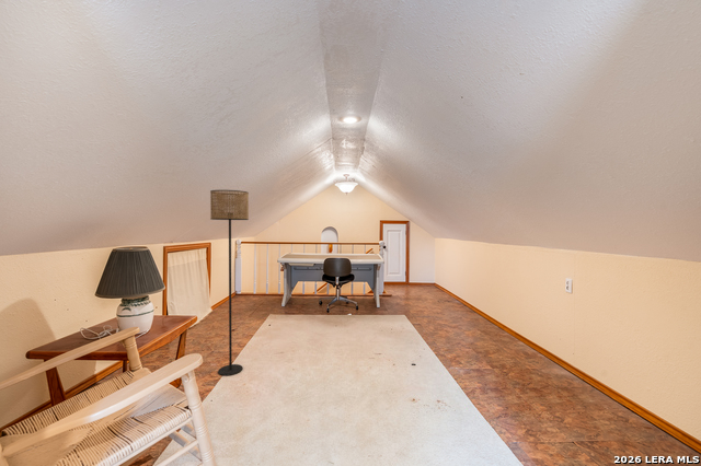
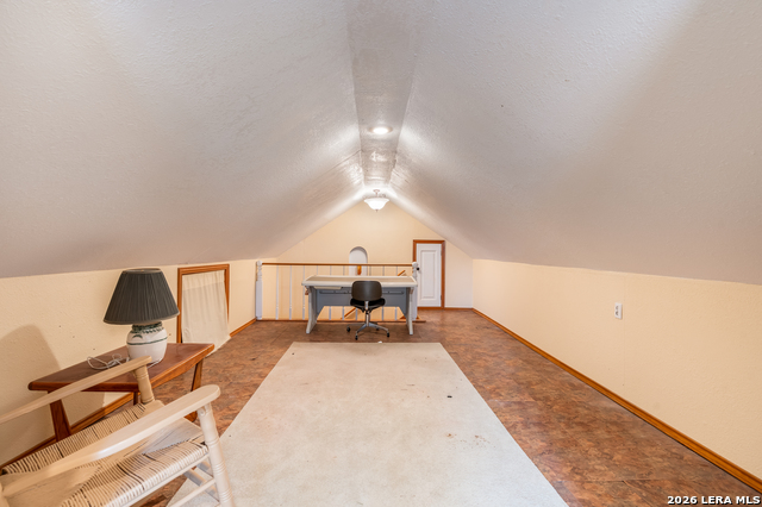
- floor lamp [209,189,250,377]
